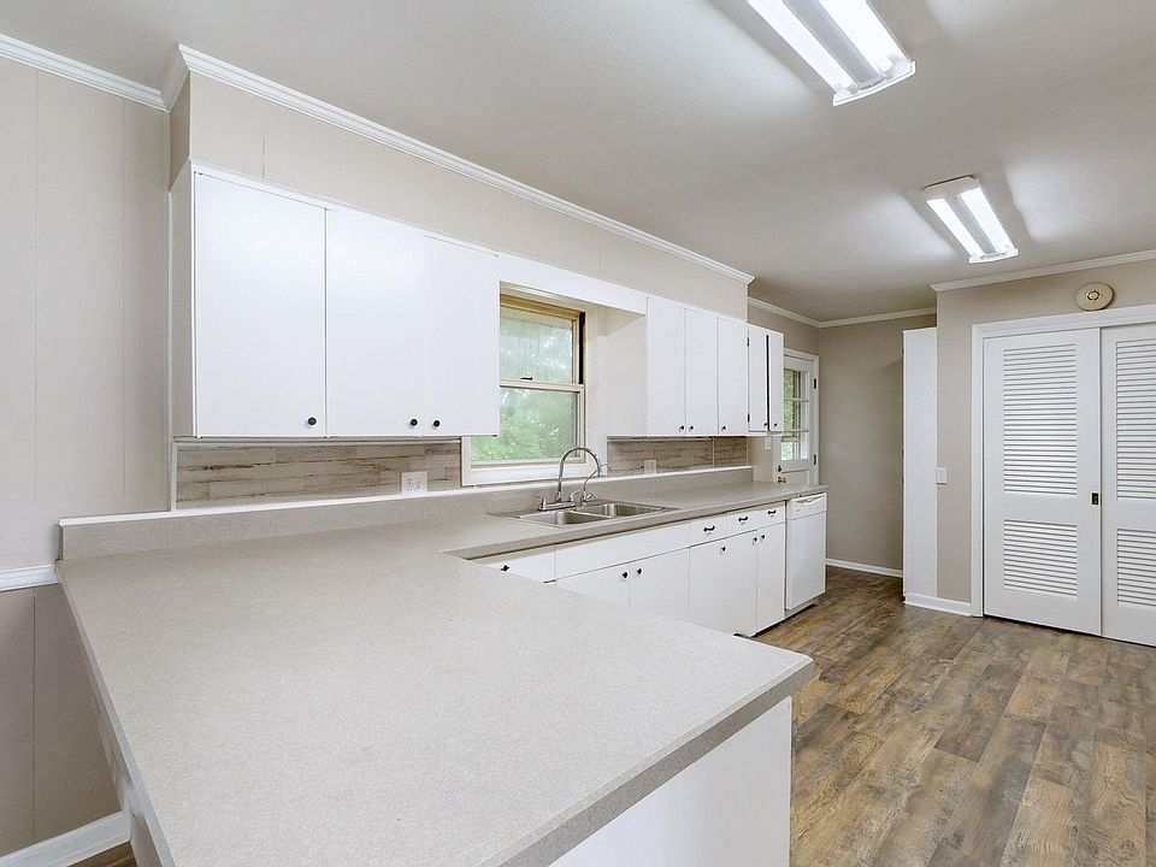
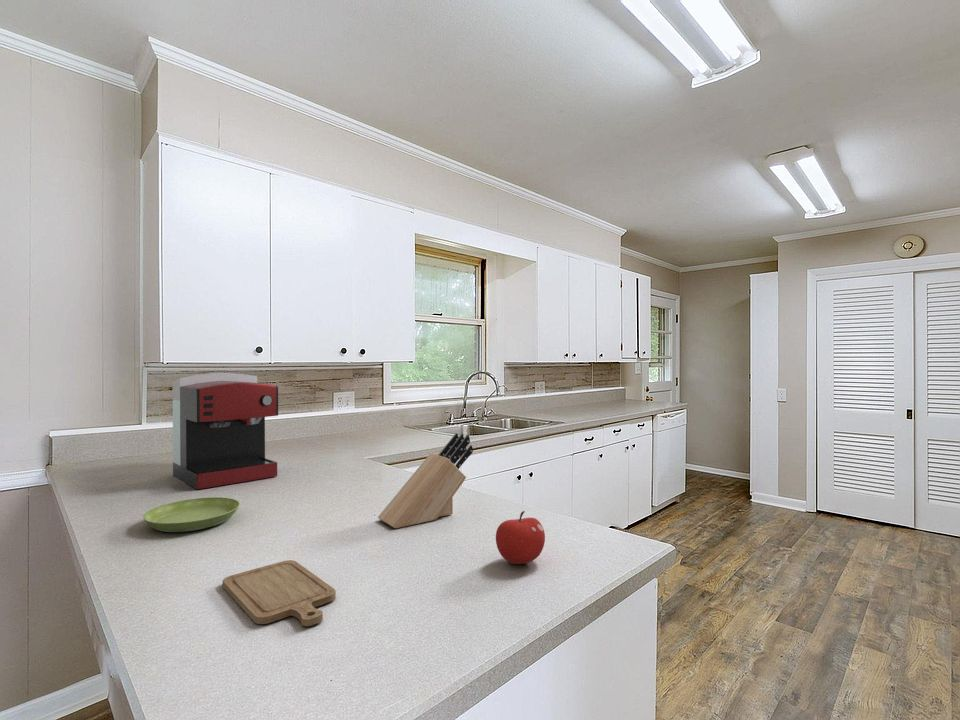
+ saucer [142,496,241,533]
+ coffee maker [172,372,279,490]
+ knife block [377,432,474,529]
+ fruit [495,510,546,565]
+ chopping board [222,559,337,627]
